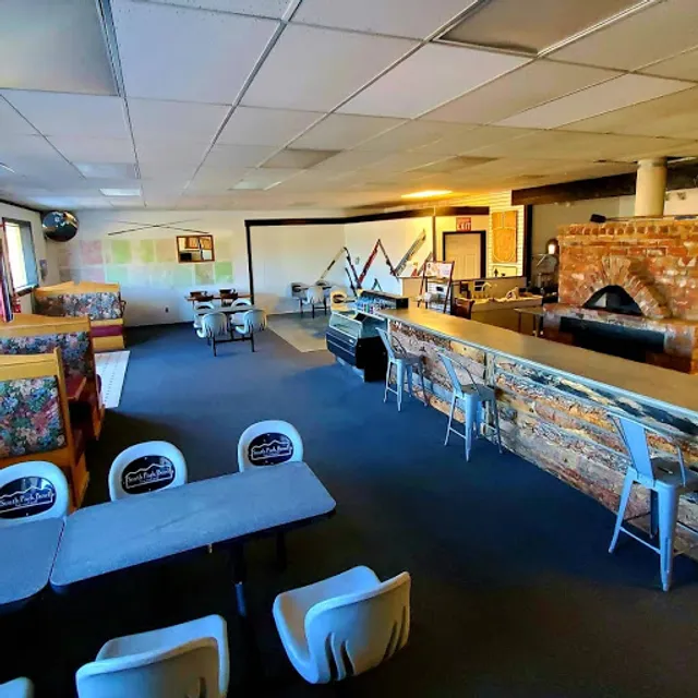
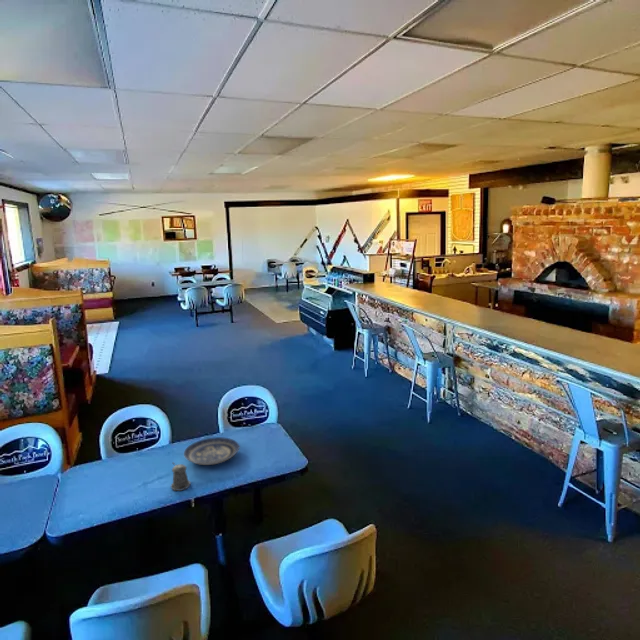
+ plate [183,436,240,466]
+ pepper shaker [170,461,192,492]
